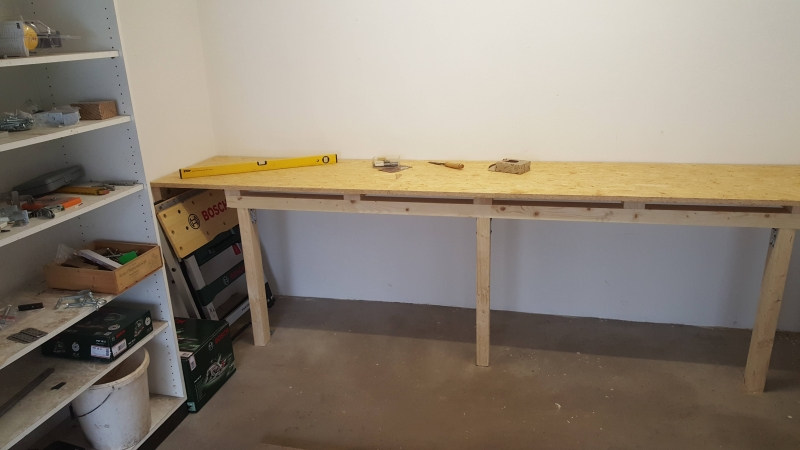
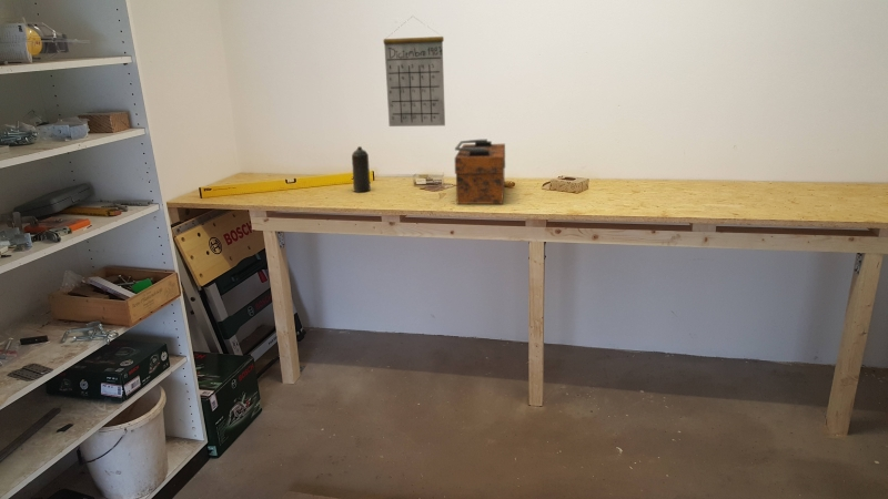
+ aerosol can [351,145,372,193]
+ calendar [382,17,446,128]
+ tool box [454,139,506,205]
